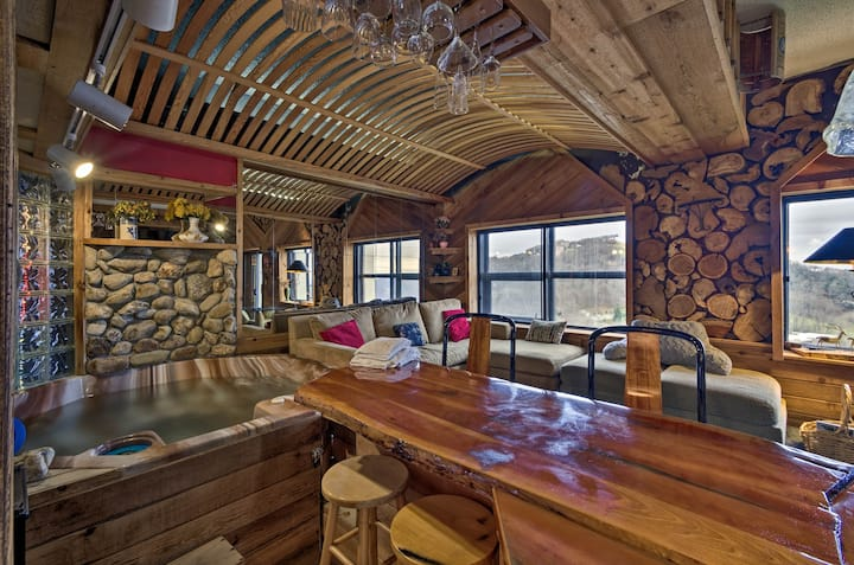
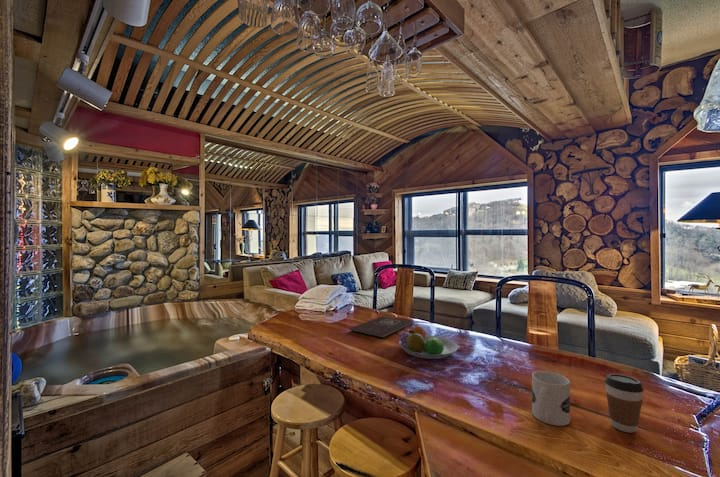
+ fruit bowl [397,324,459,360]
+ book [349,315,414,338]
+ mug [531,370,571,427]
+ coffee cup [604,373,645,434]
